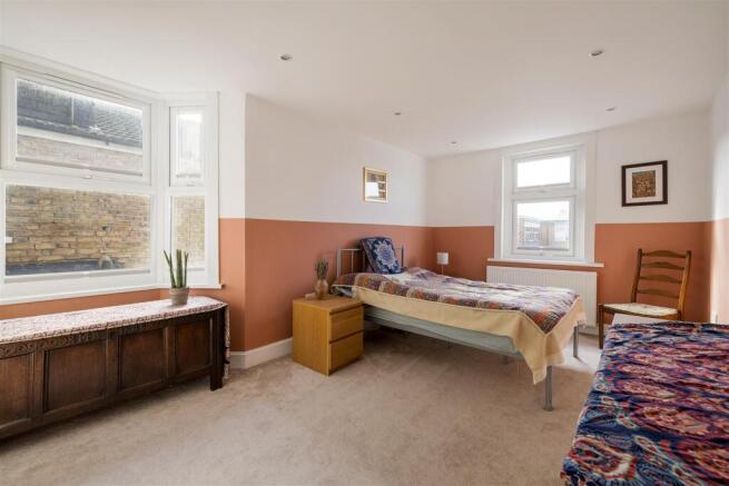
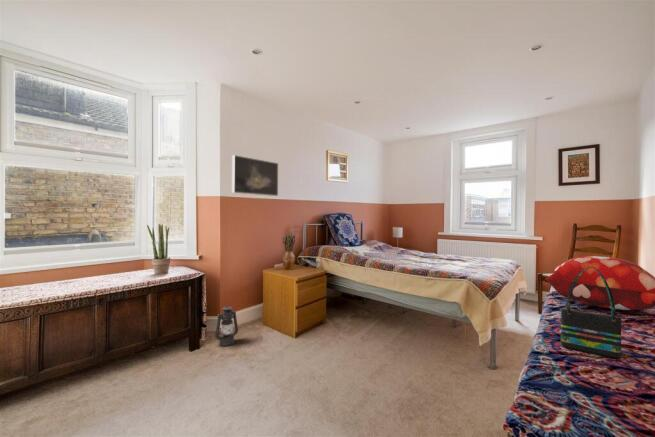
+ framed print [231,154,279,197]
+ tote bag [556,266,624,359]
+ lantern [214,306,239,347]
+ decorative pillow [544,255,655,311]
